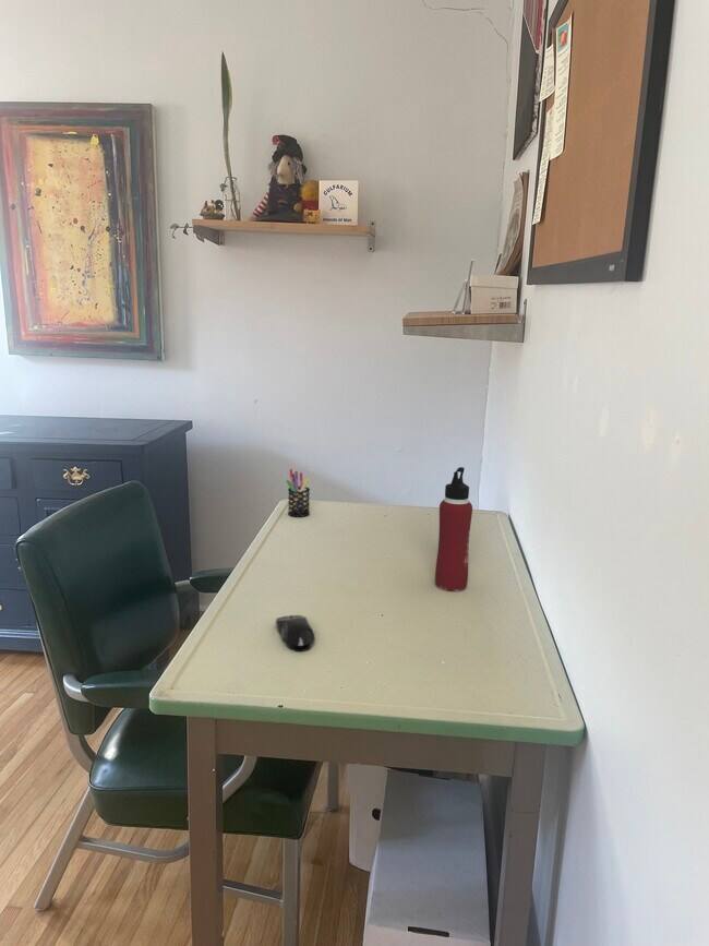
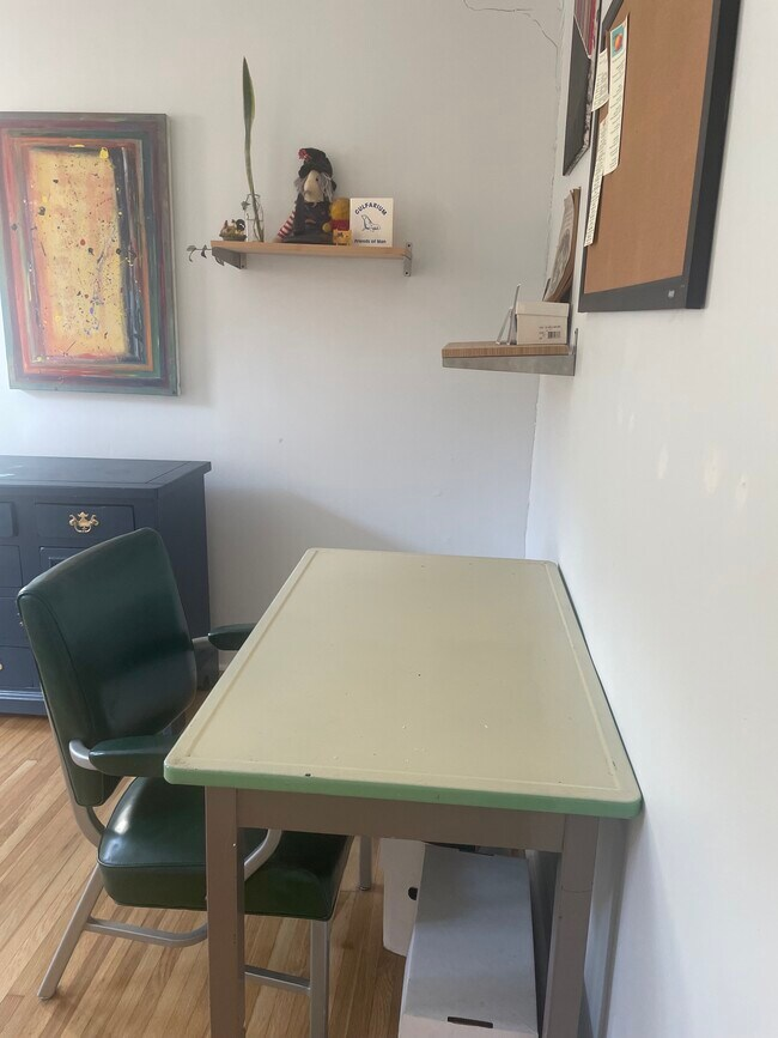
- pen holder [286,468,311,518]
- water bottle [434,466,473,592]
- computer mouse [275,614,316,652]
